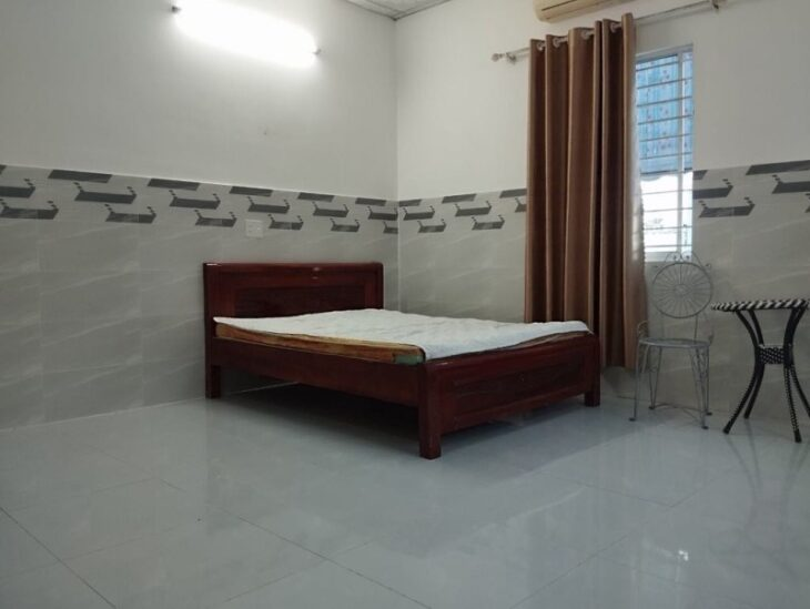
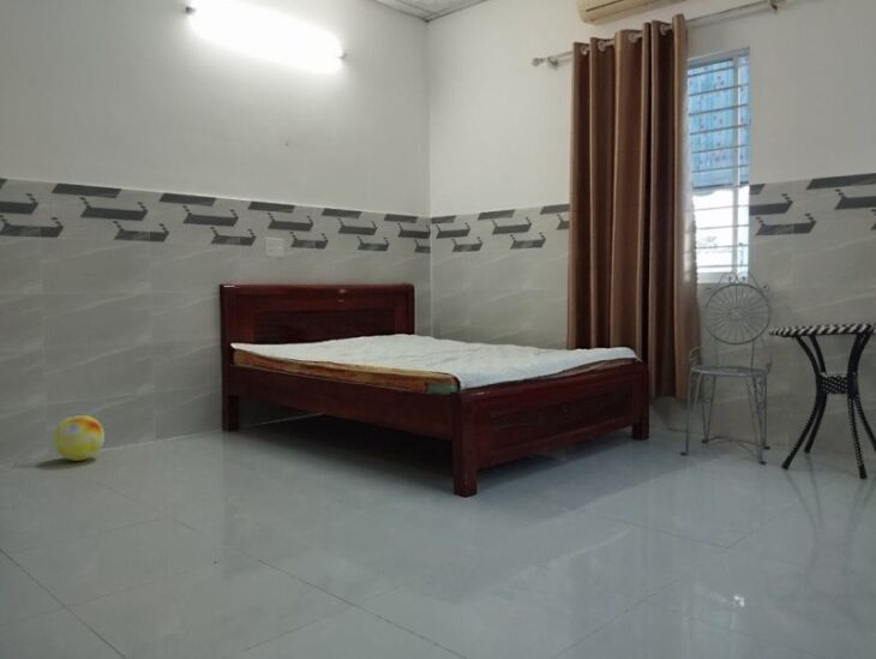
+ ball [53,413,106,462]
